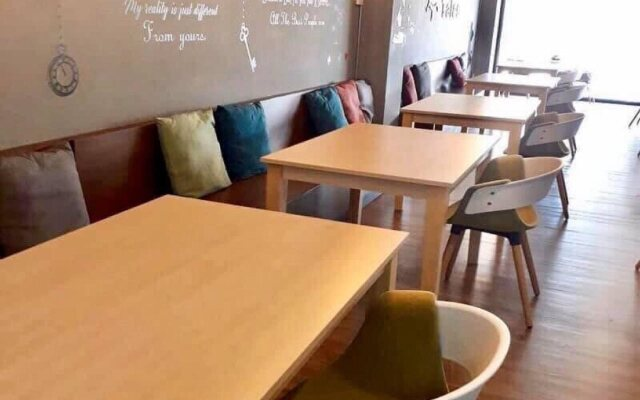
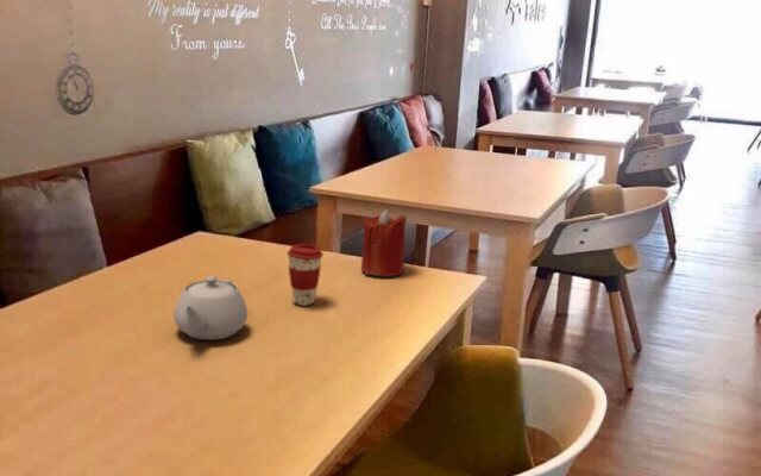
+ candle [360,208,408,277]
+ coffee cup [287,243,325,307]
+ teapot [172,275,250,342]
